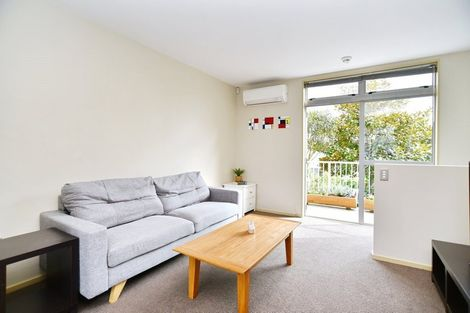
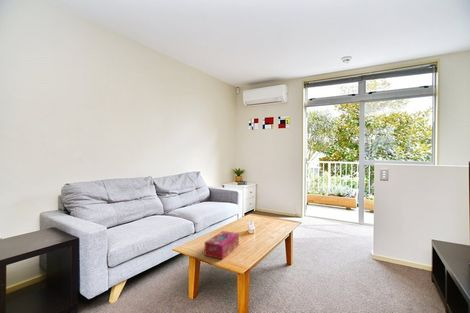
+ tissue box [204,230,240,260]
